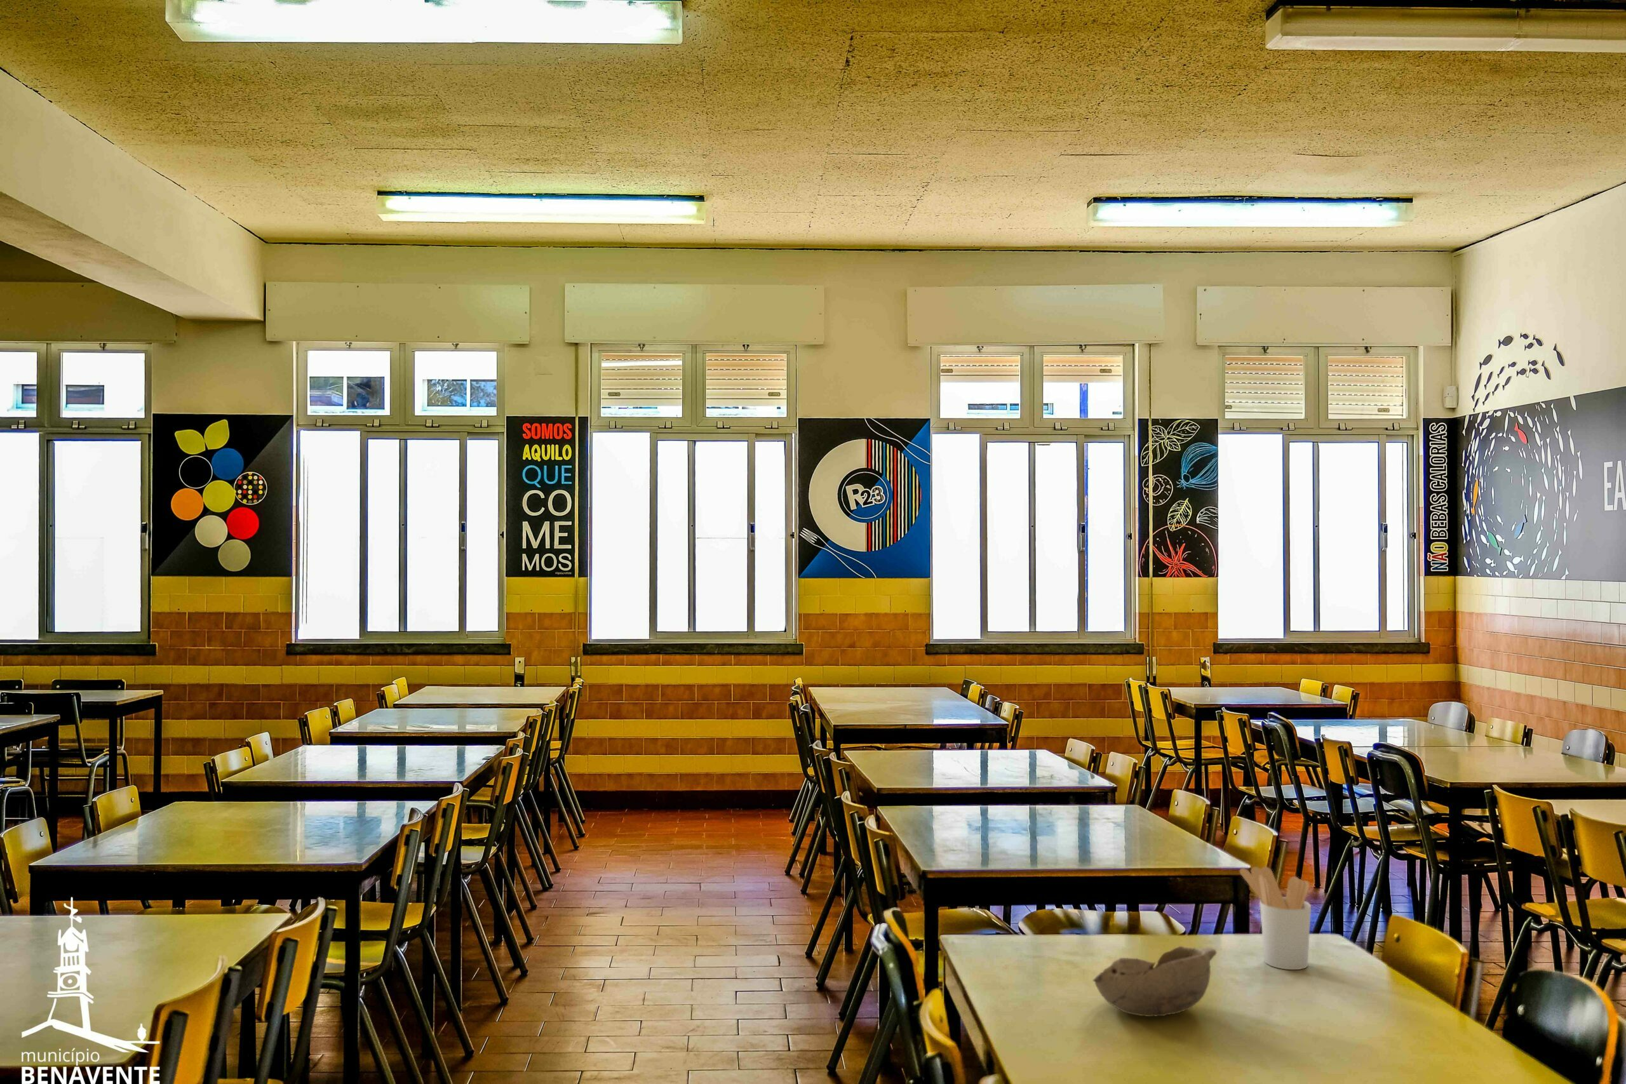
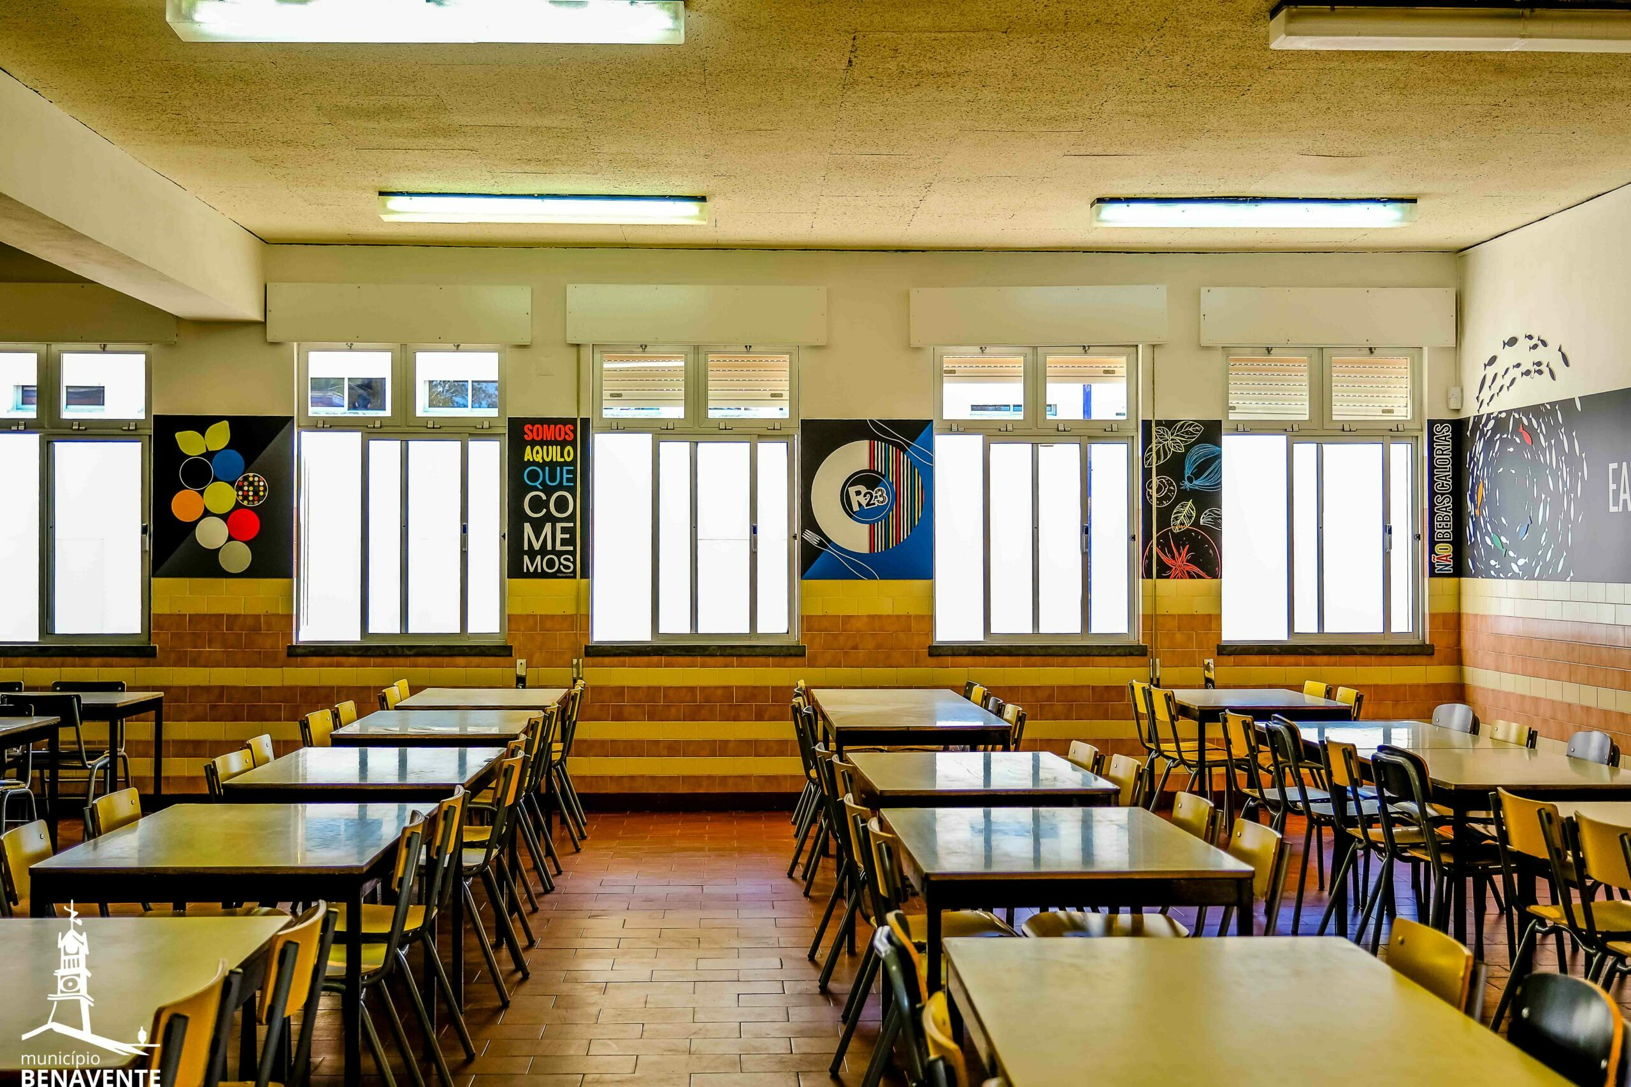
- bowl [1091,946,1217,1017]
- utensil holder [1239,866,1311,970]
